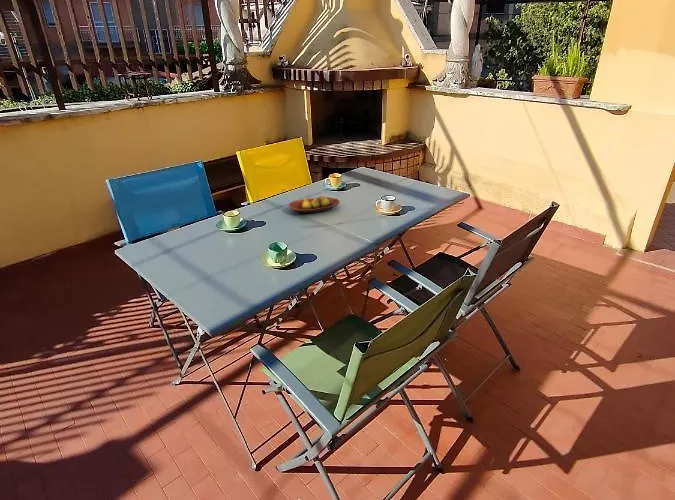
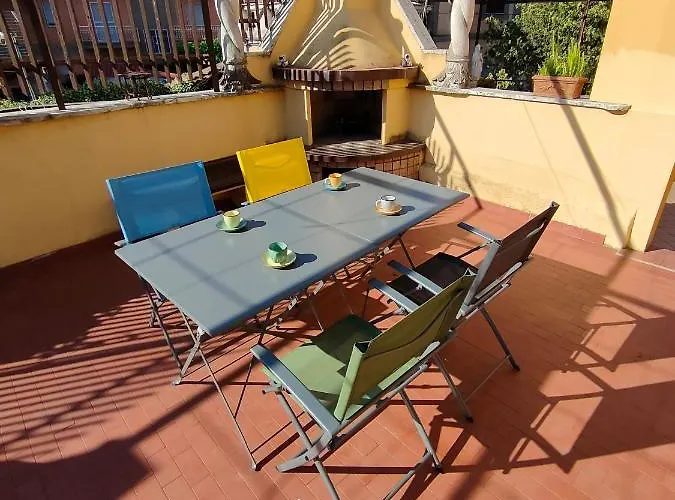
- fruit bowl [288,195,341,215]
